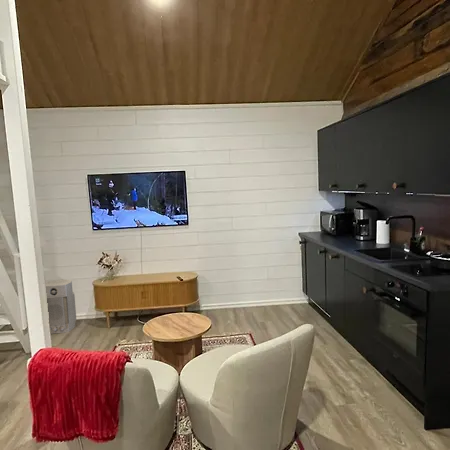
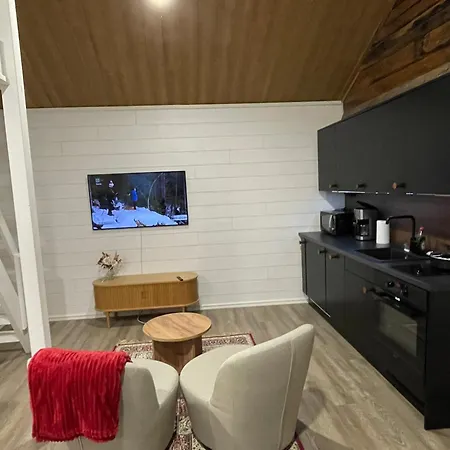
- air purifier [45,278,77,335]
